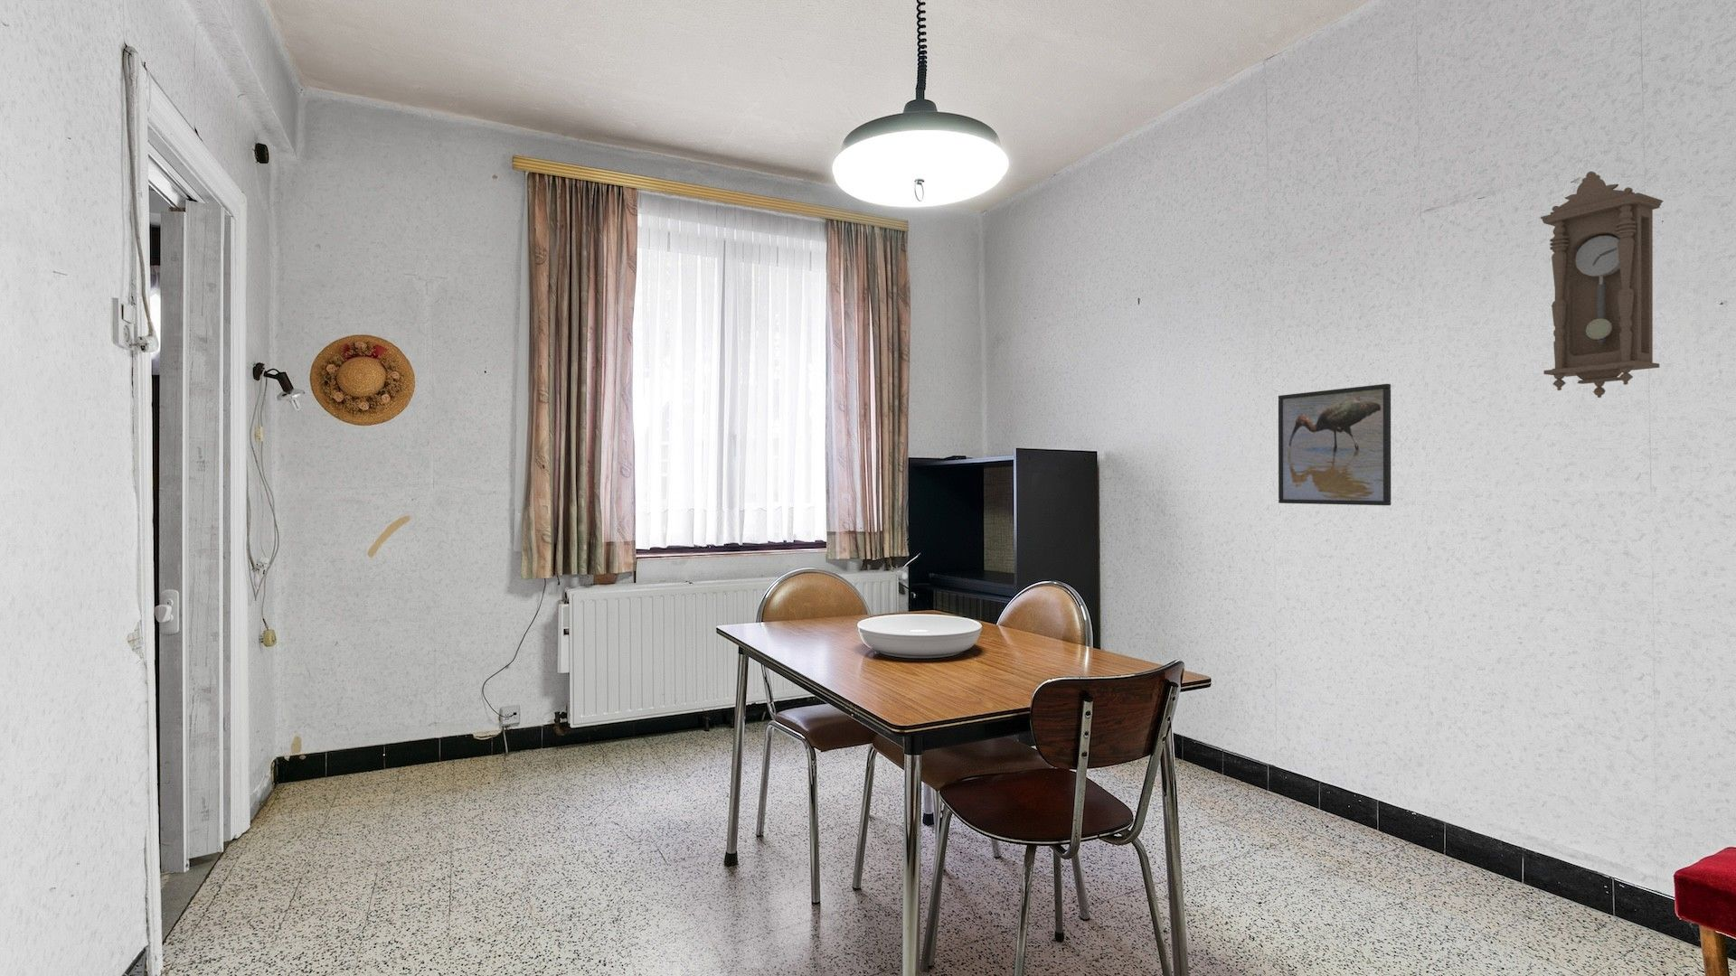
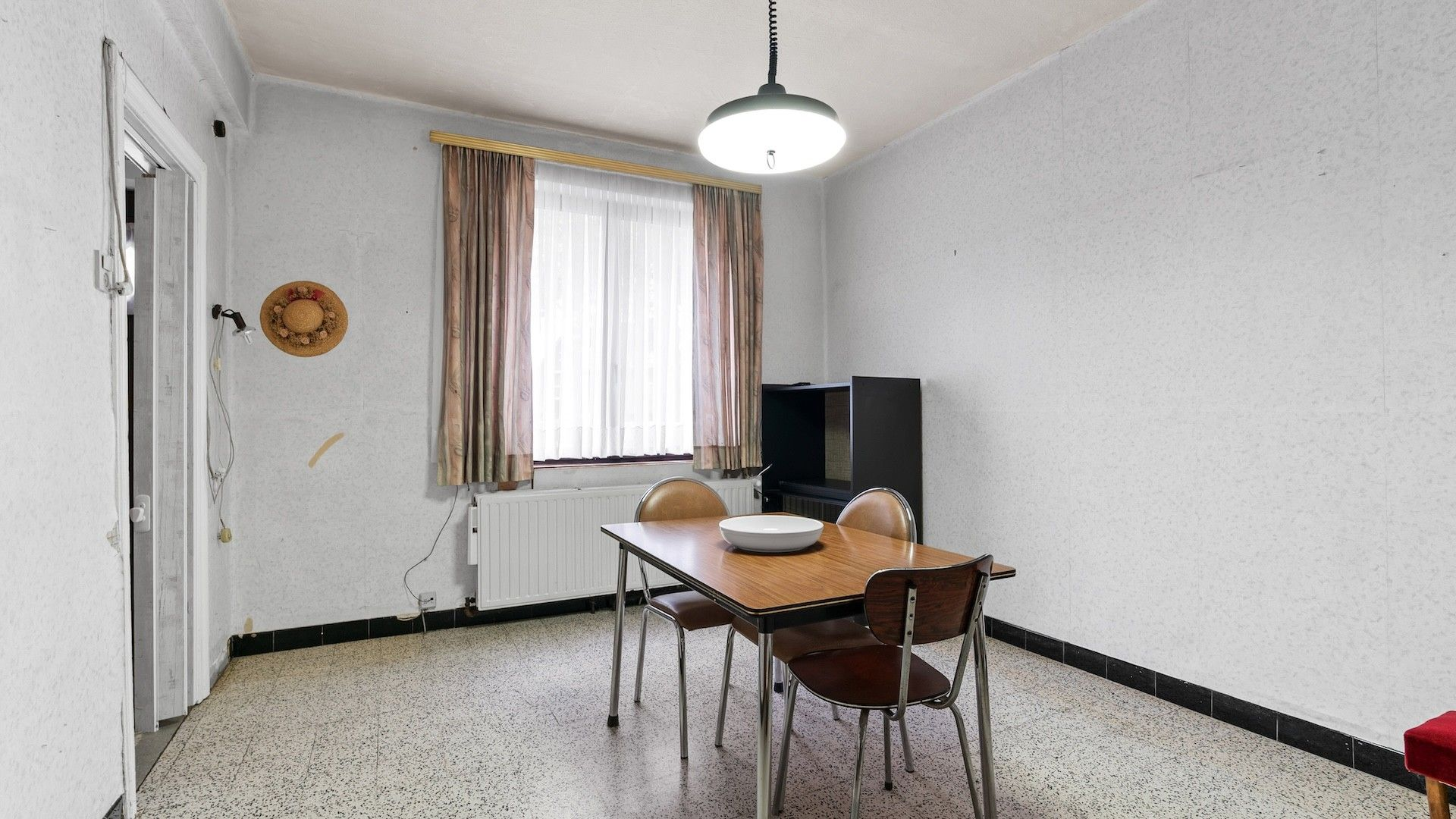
- pendulum clock [1539,170,1664,398]
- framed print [1278,384,1391,506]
